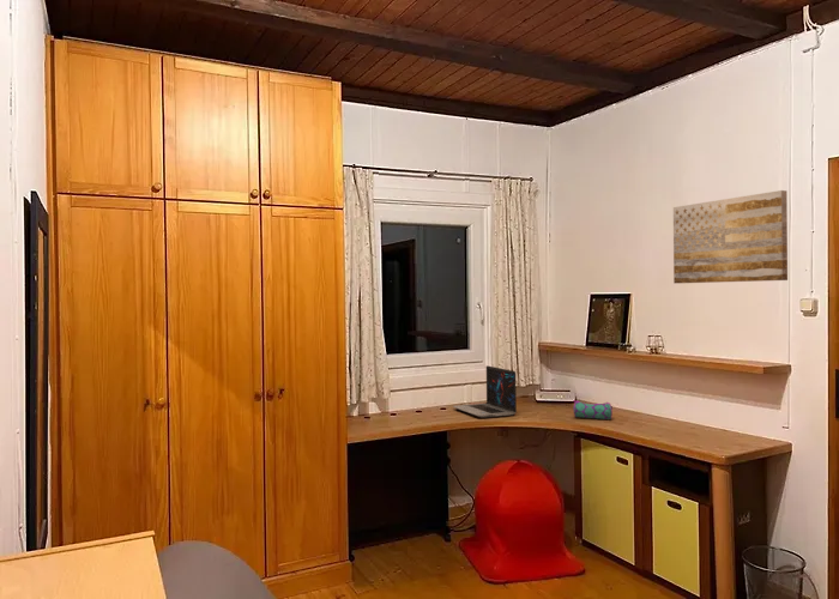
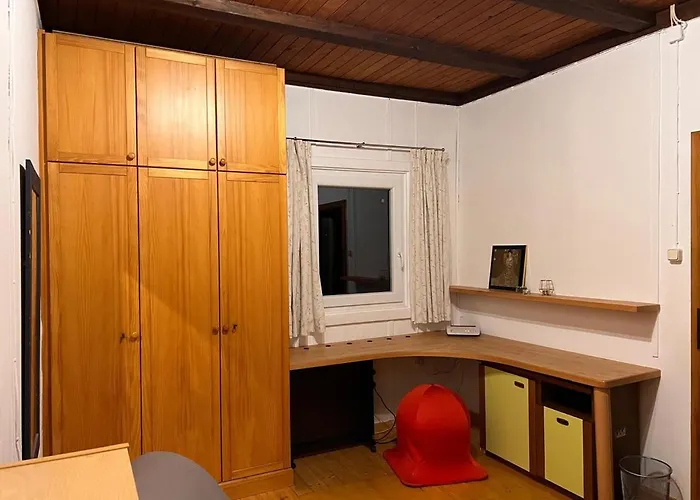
- wall art [672,189,789,284]
- laptop [452,365,518,419]
- pencil case [572,399,614,420]
